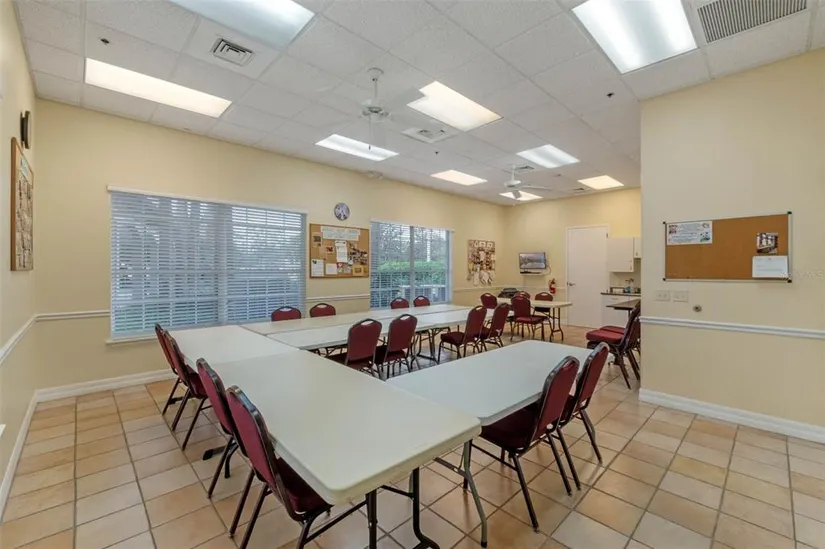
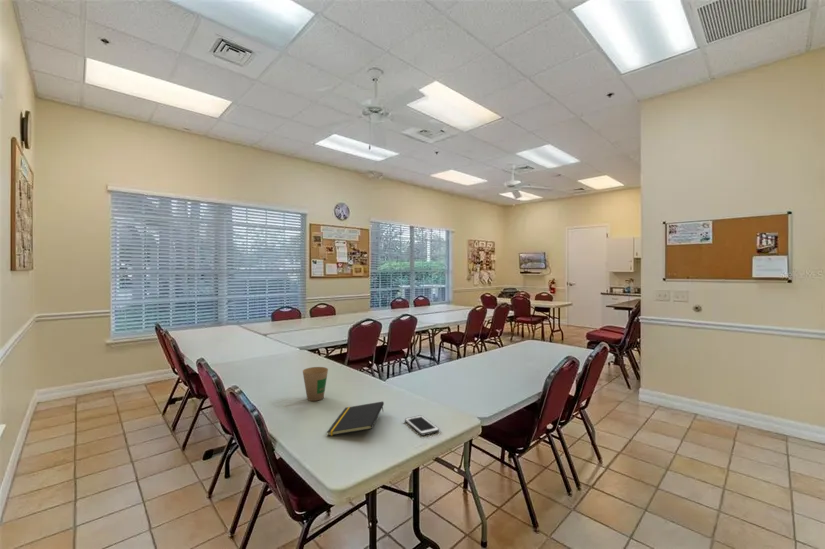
+ cell phone [404,414,440,436]
+ notepad [326,400,385,437]
+ paper cup [302,366,329,402]
